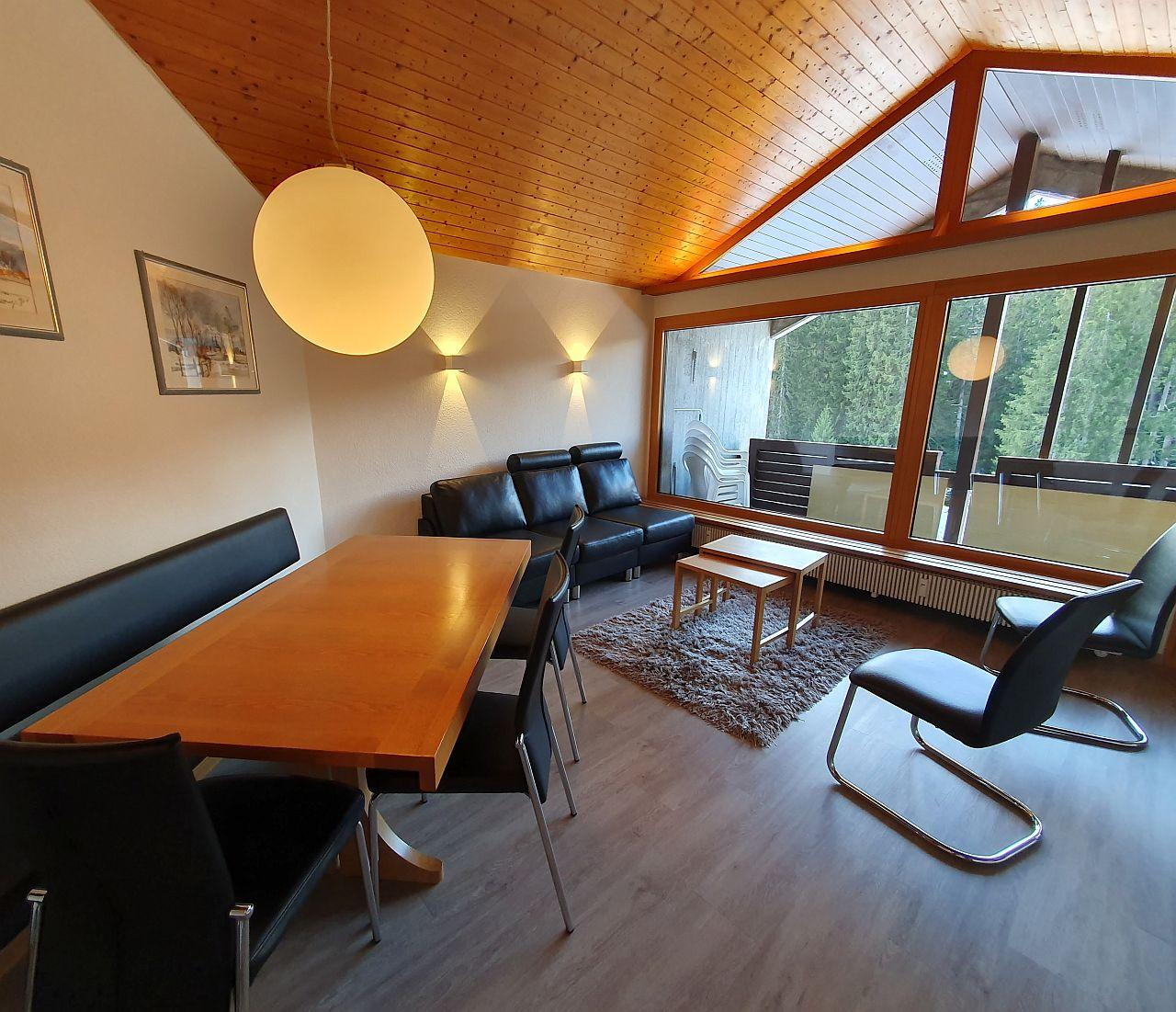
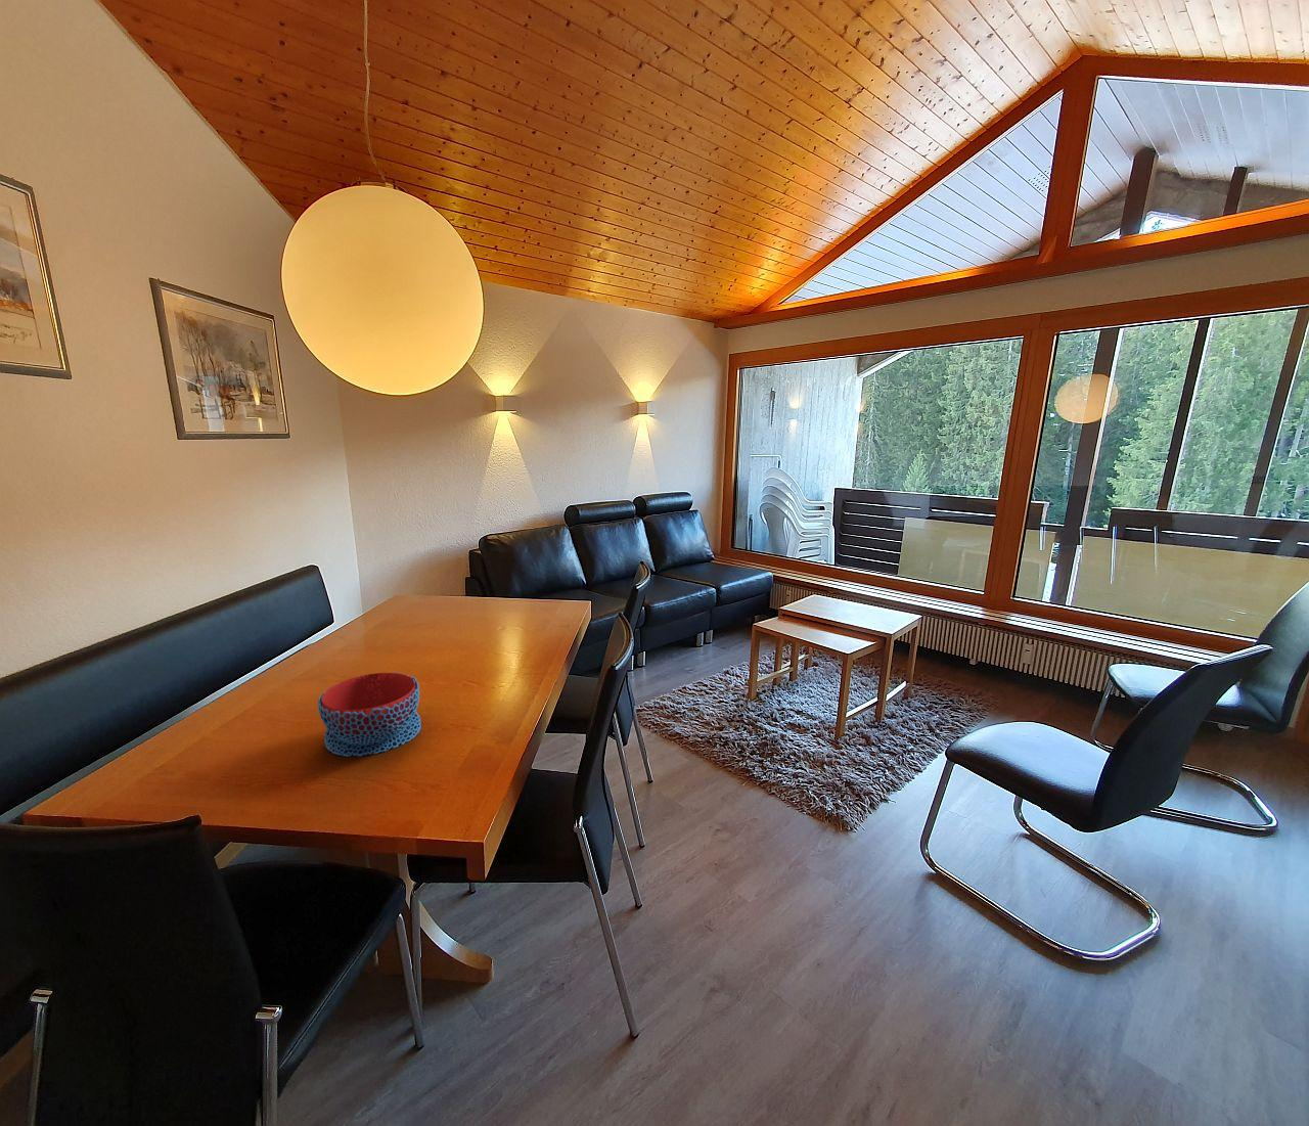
+ bowl [317,671,422,757]
